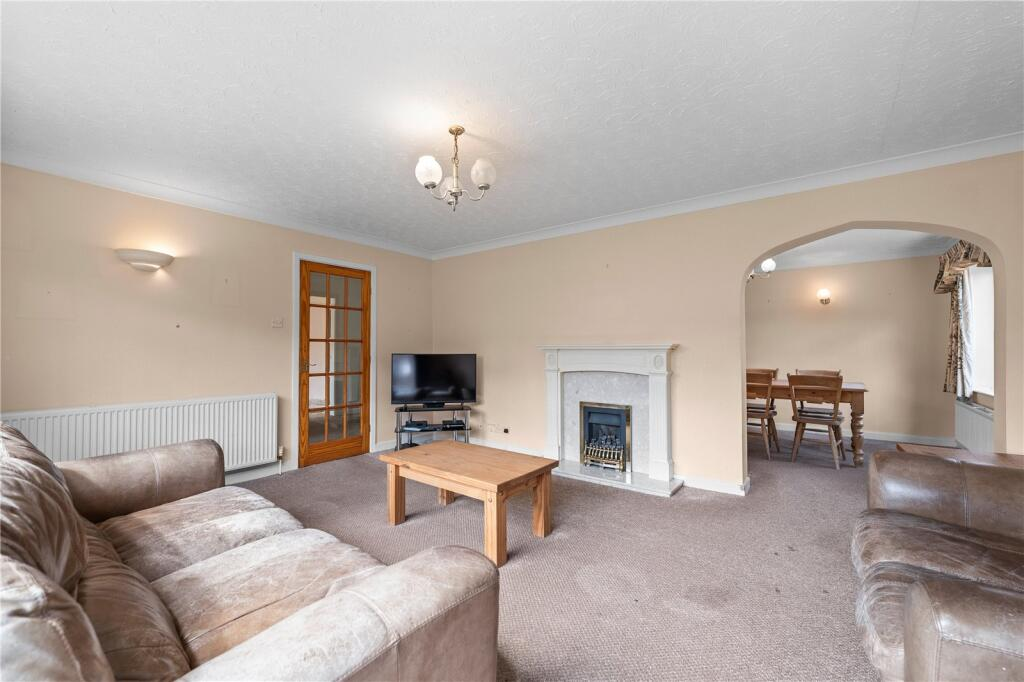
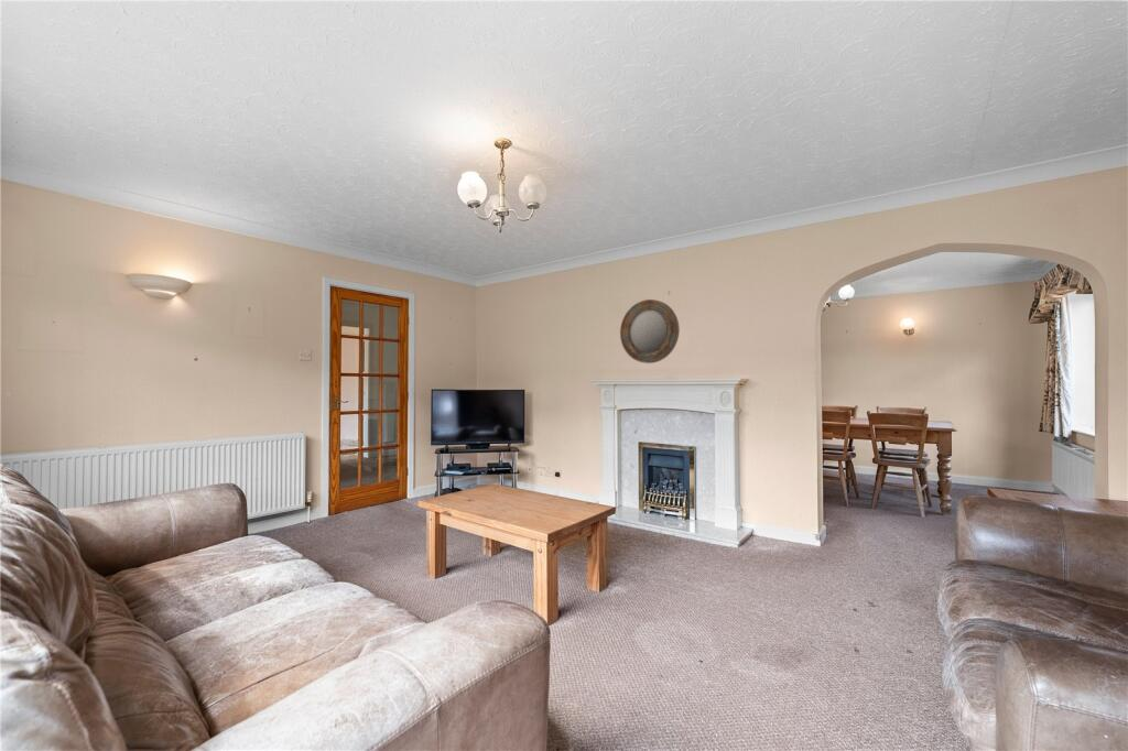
+ home mirror [619,298,681,364]
